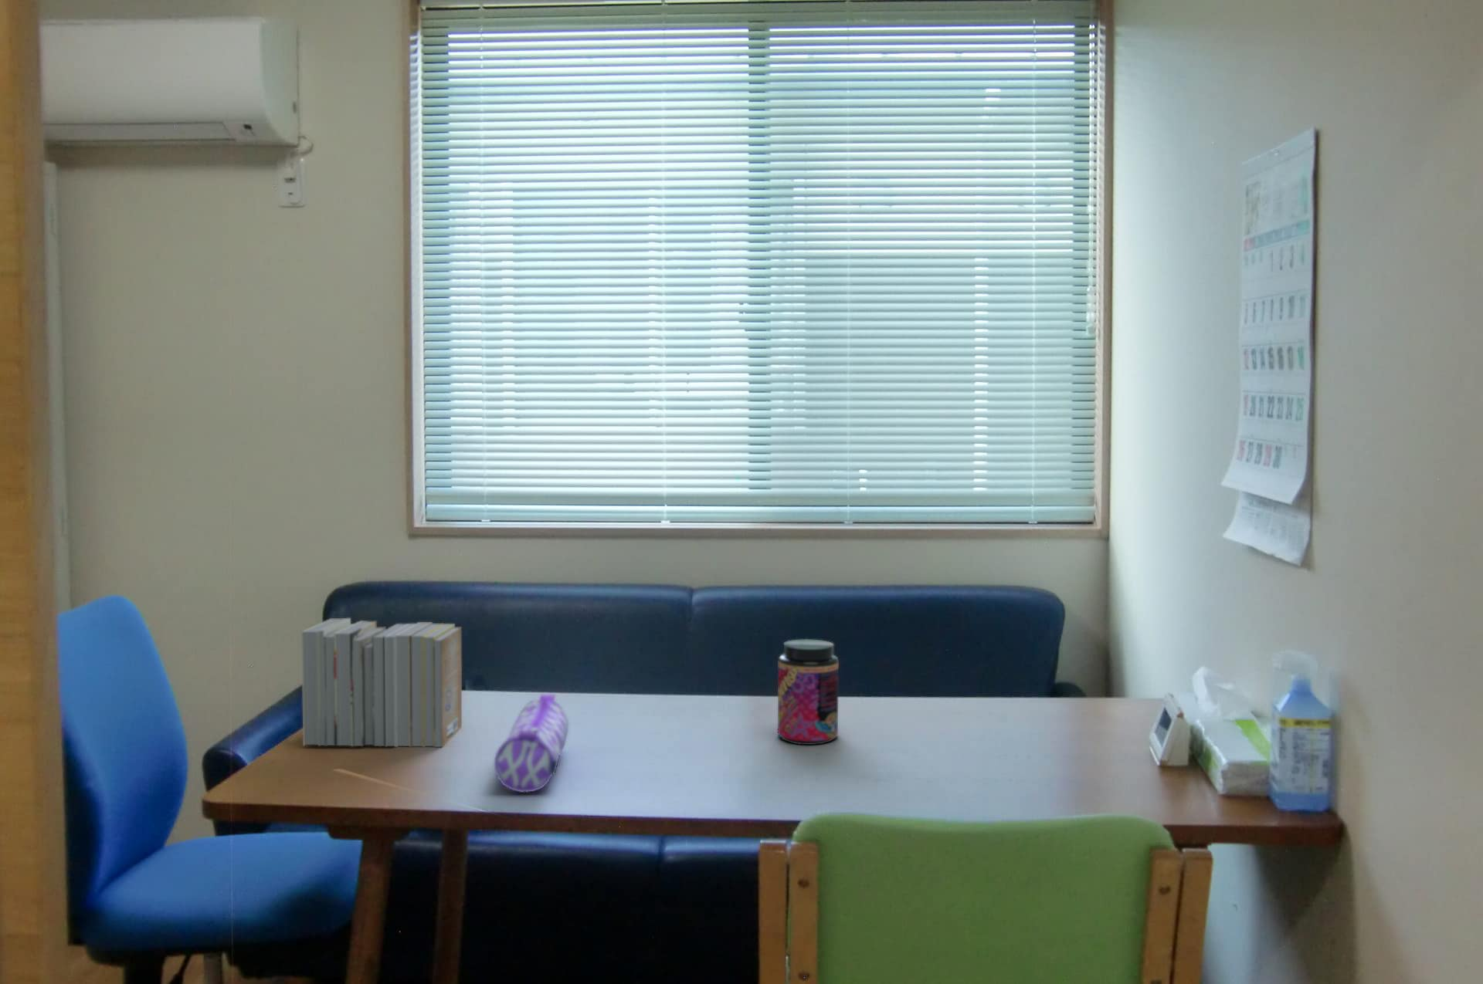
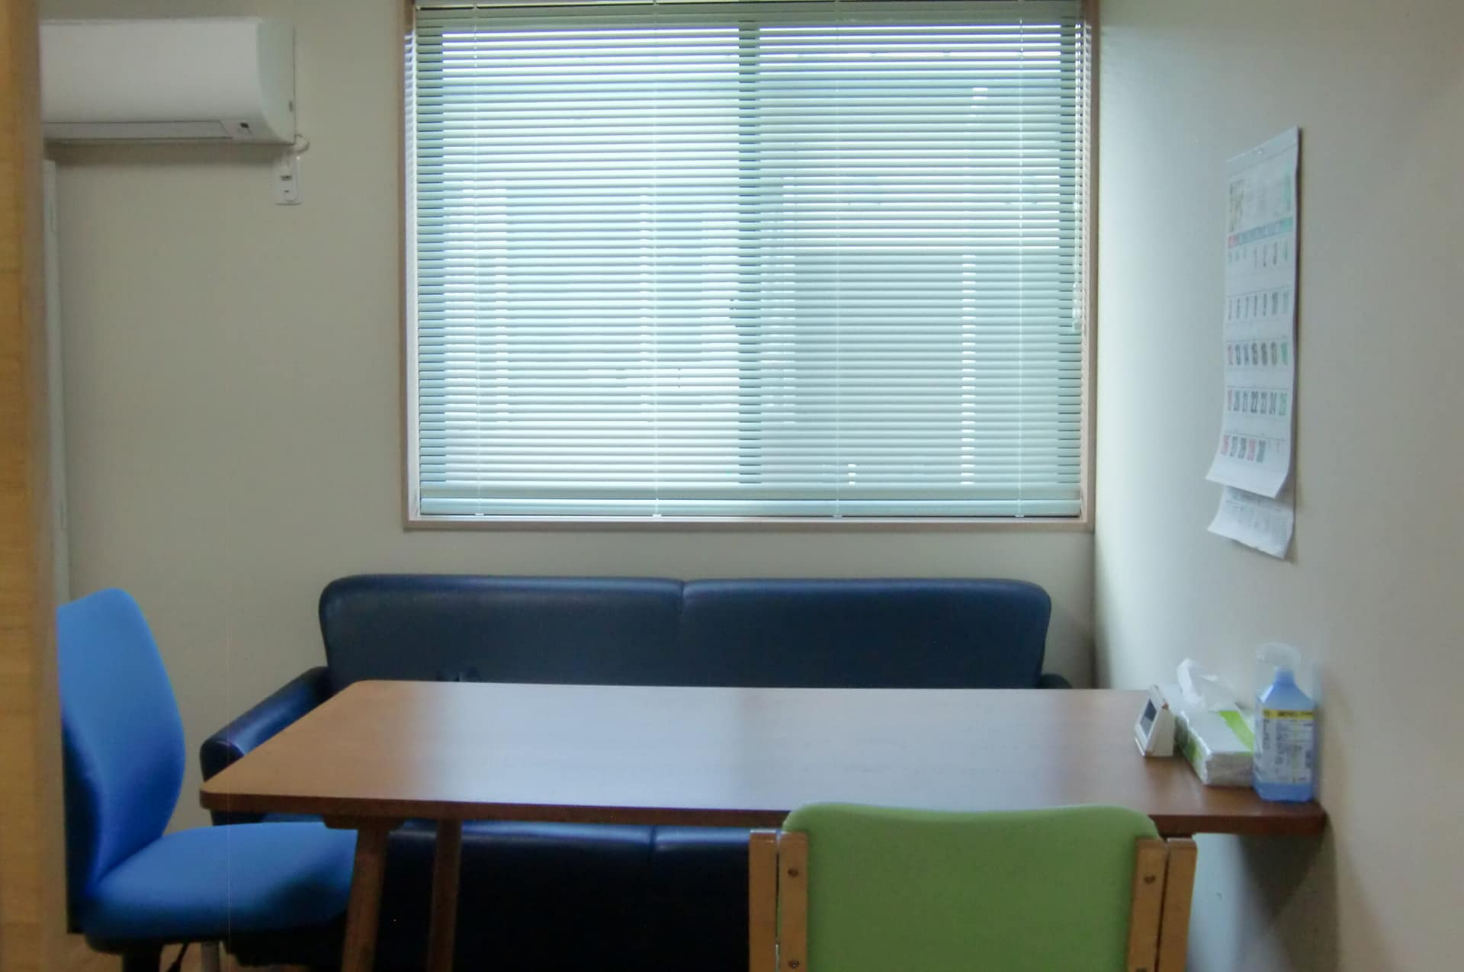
- books [301,617,462,749]
- pencil case [493,694,569,793]
- jar [777,638,839,746]
